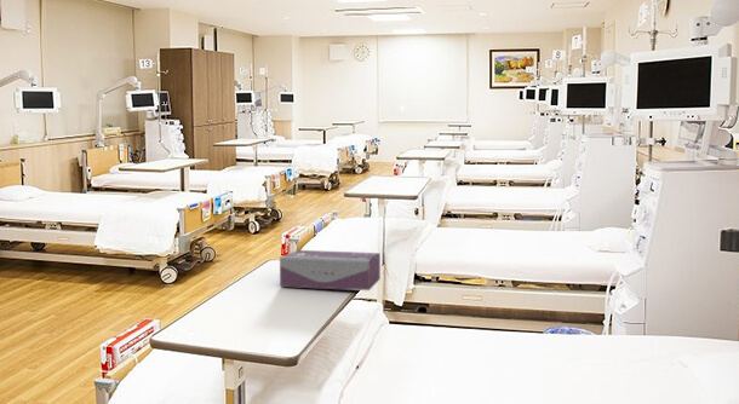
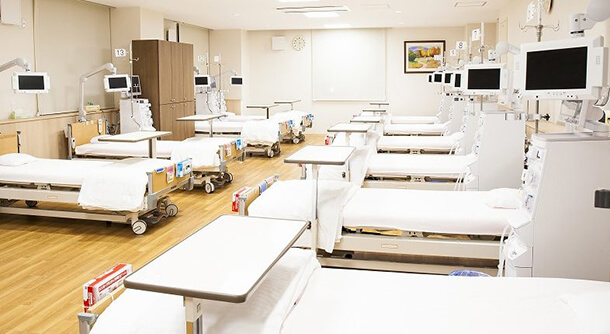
- tissue box [279,249,382,292]
